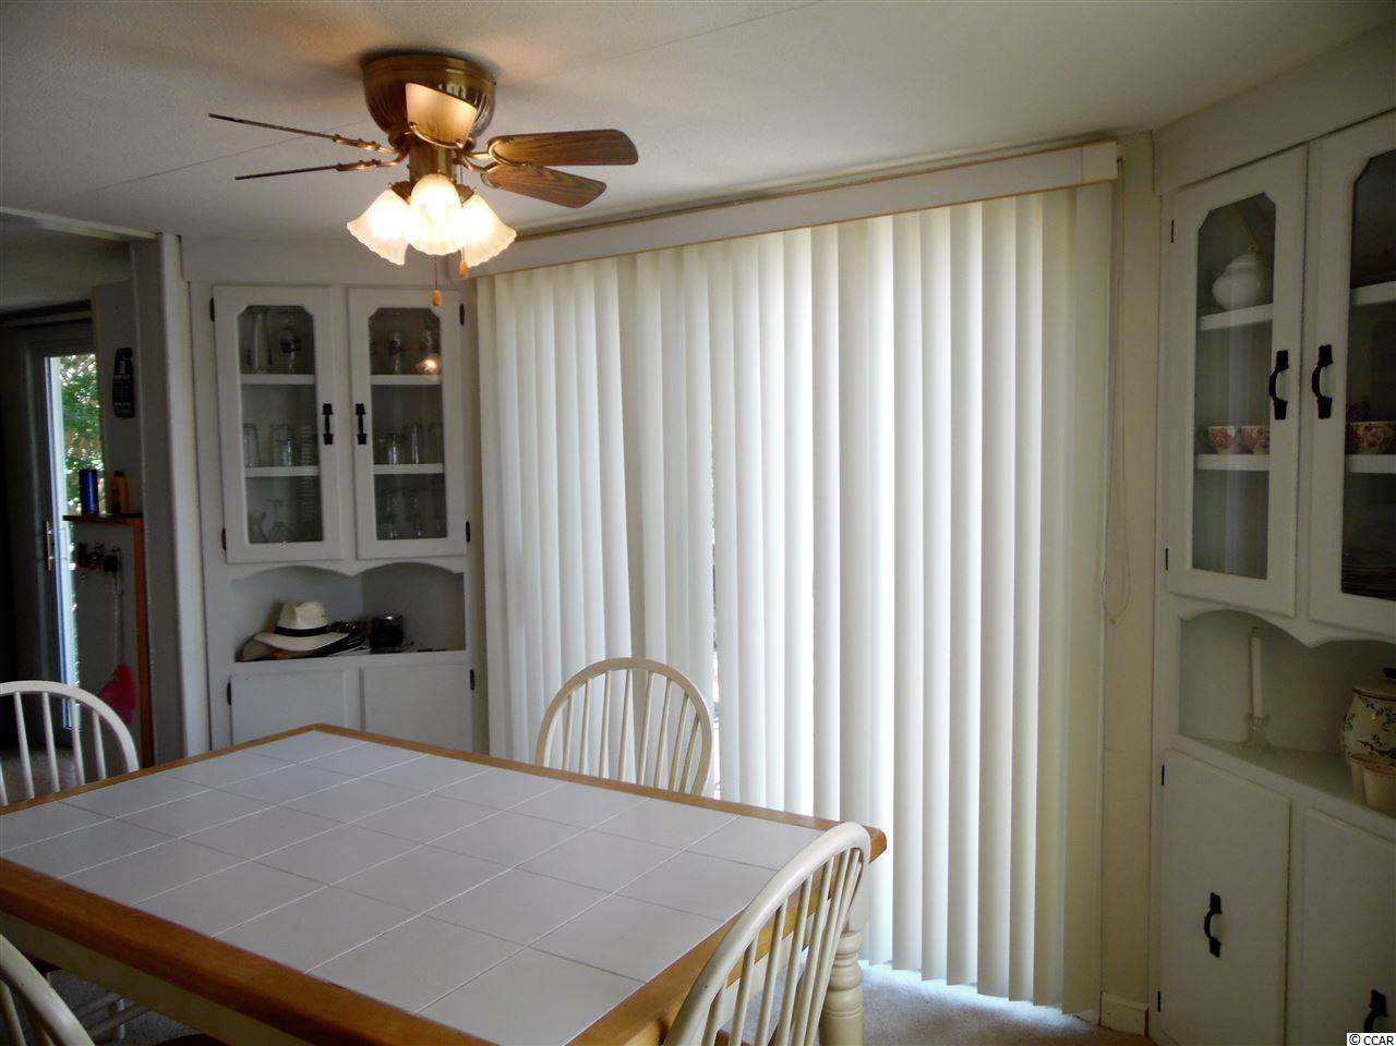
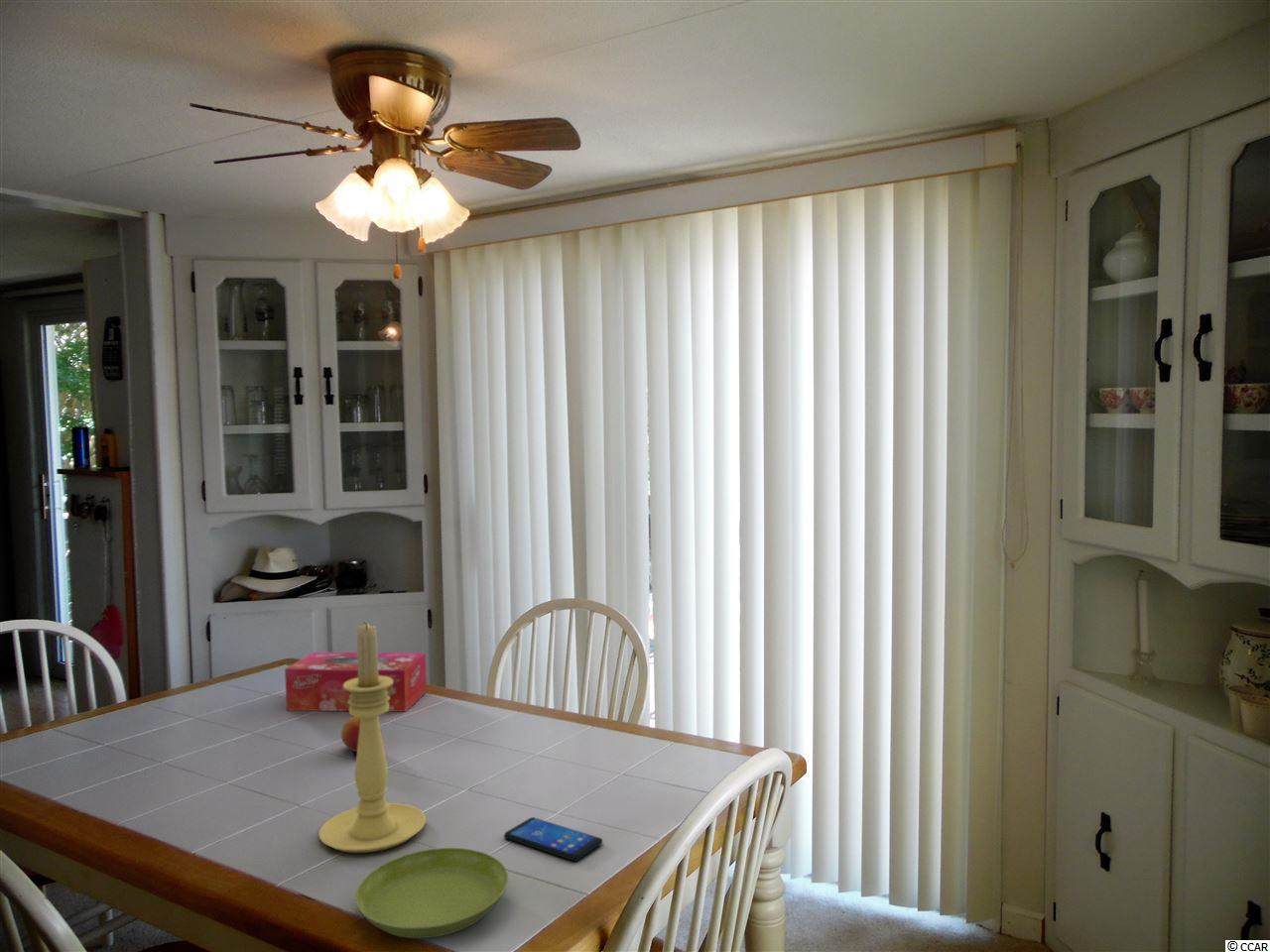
+ smartphone [503,816,603,862]
+ fruit [340,716,383,753]
+ candle holder [318,621,427,854]
+ saucer [354,847,509,939]
+ tissue box [284,652,428,713]
